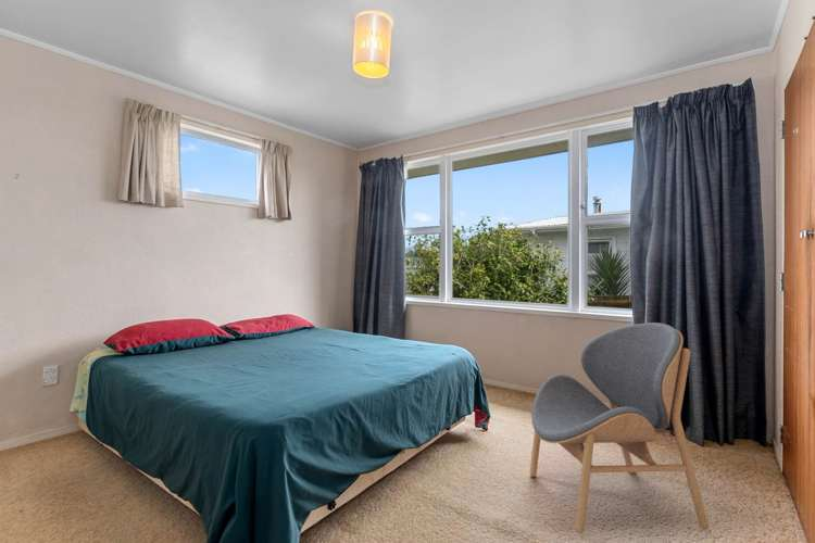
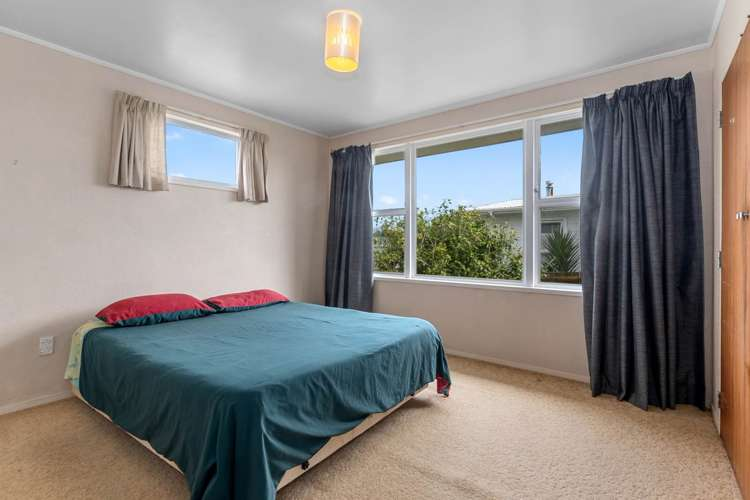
- chair [529,321,710,534]
